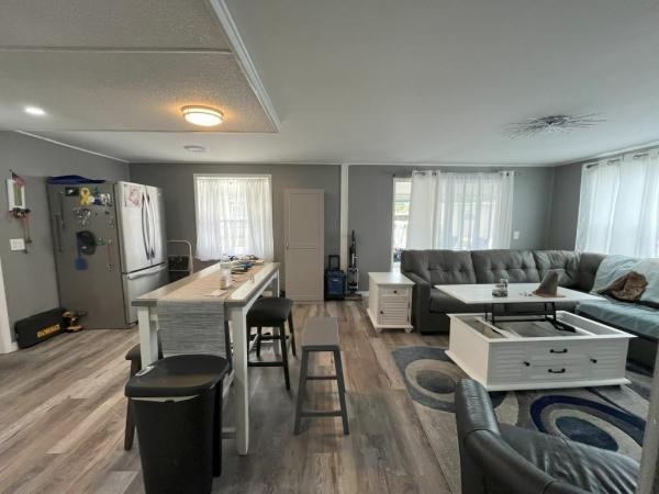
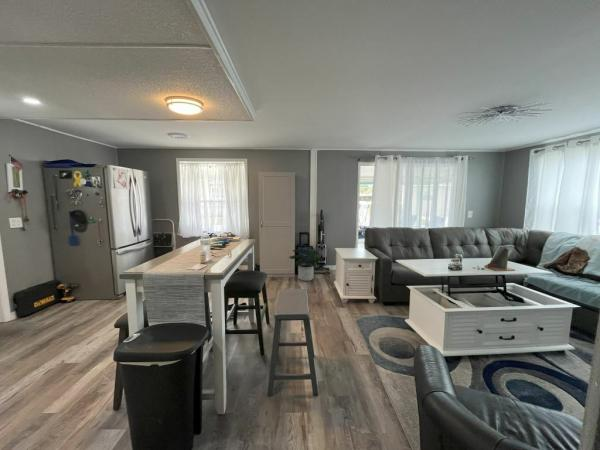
+ potted plant [288,248,327,282]
